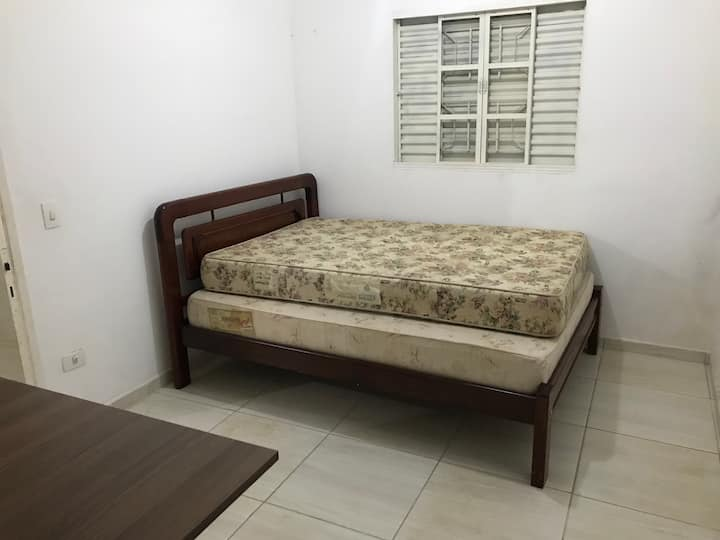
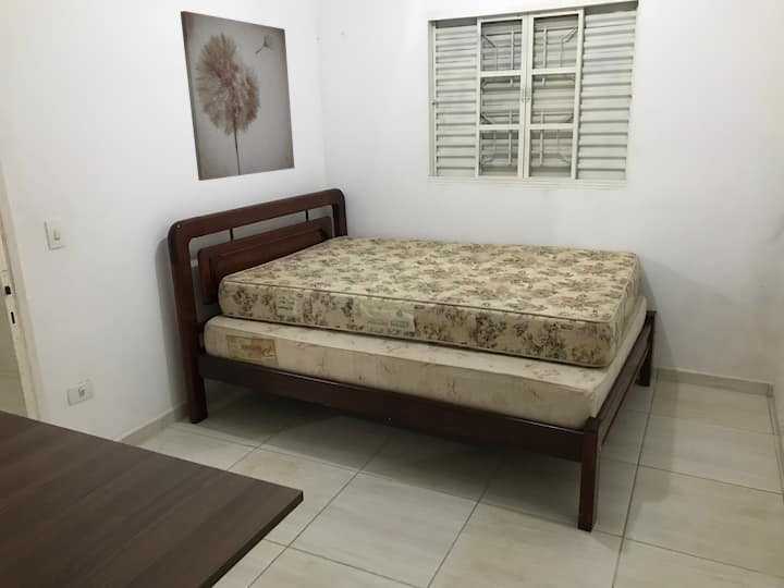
+ wall art [180,10,295,182]
